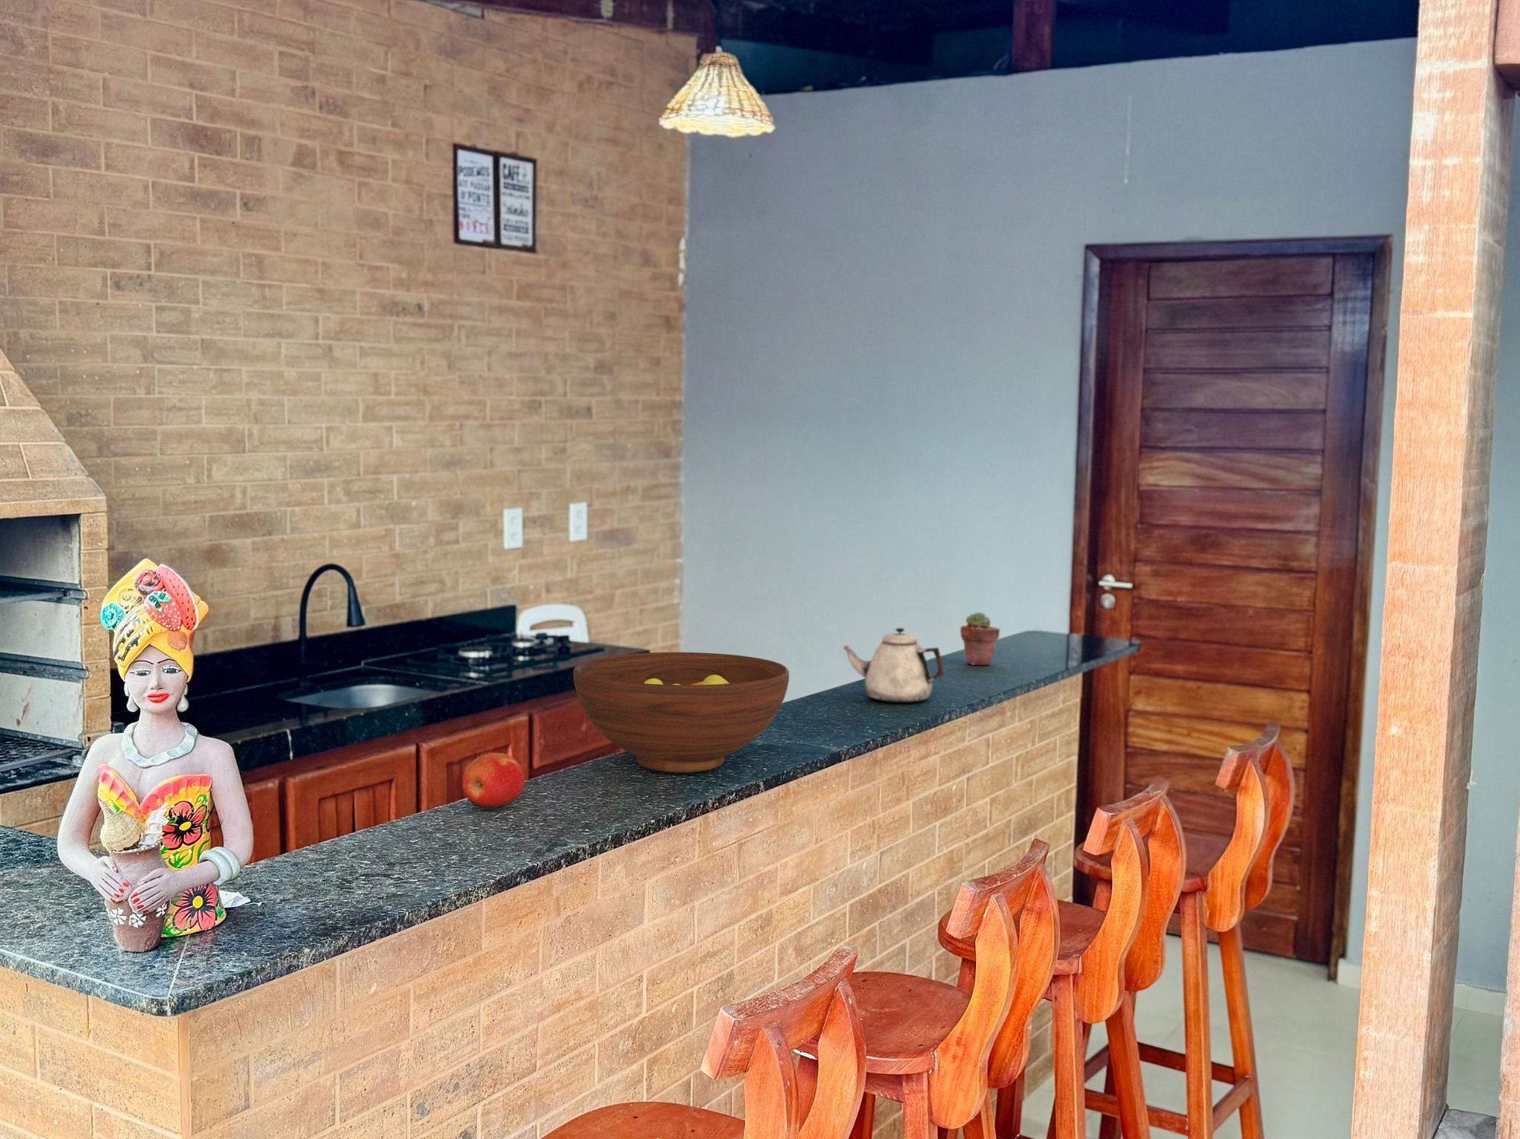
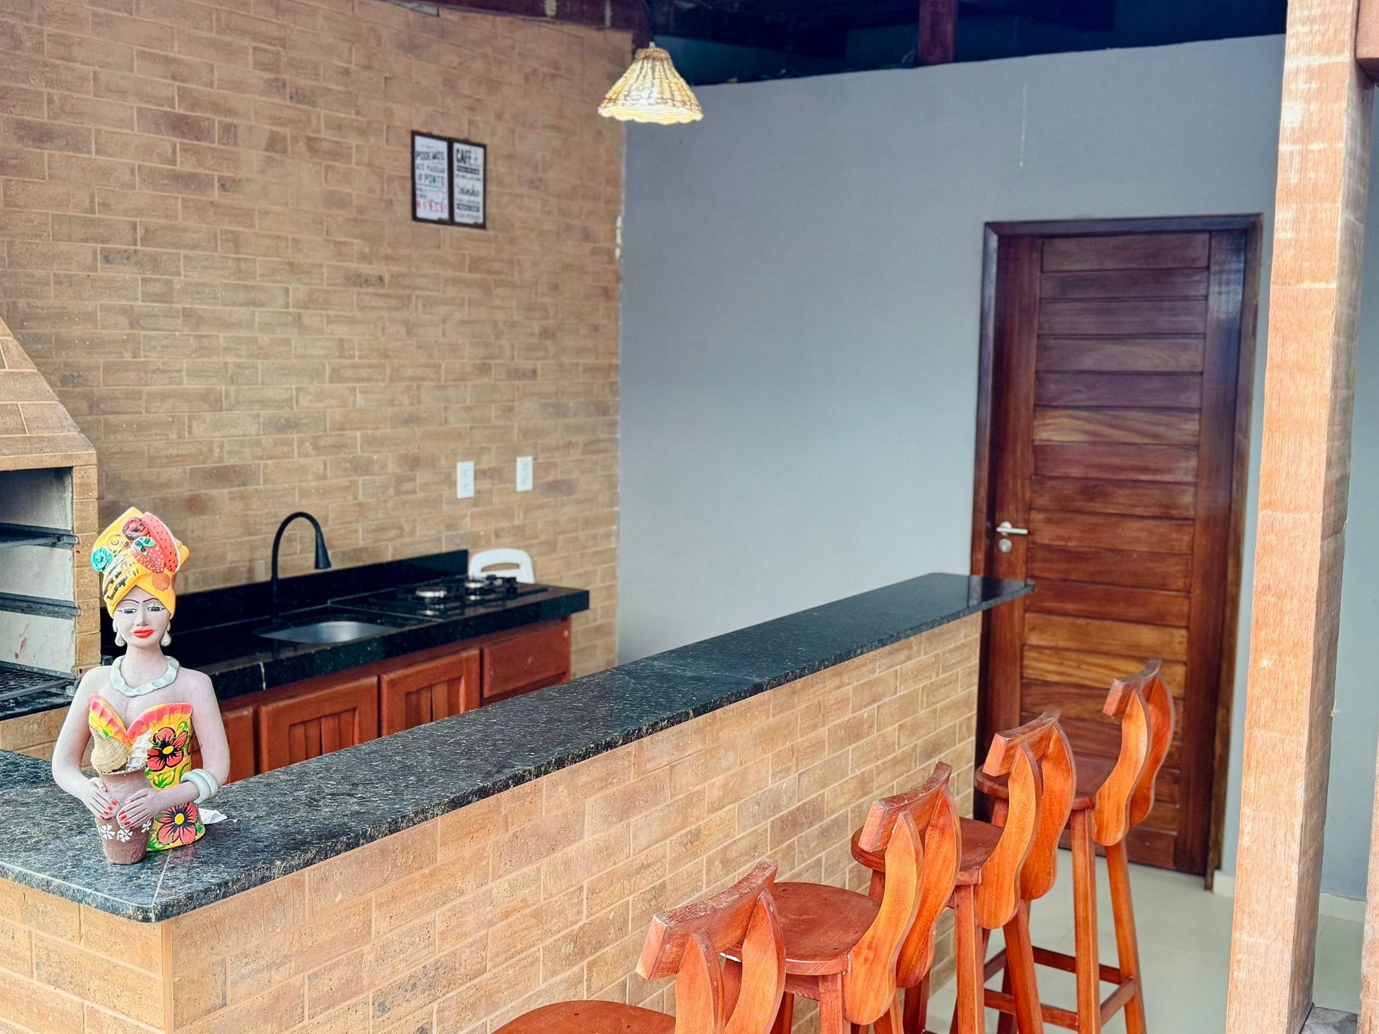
- fruit bowl [573,651,790,774]
- apple [462,753,525,810]
- teapot [843,627,944,704]
- potted succulent [959,611,1001,666]
